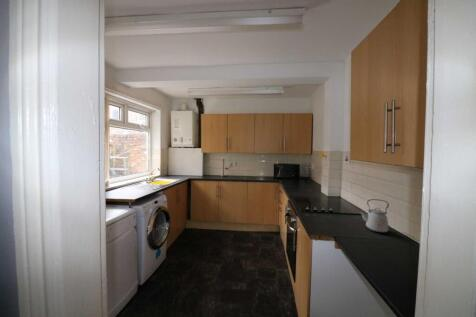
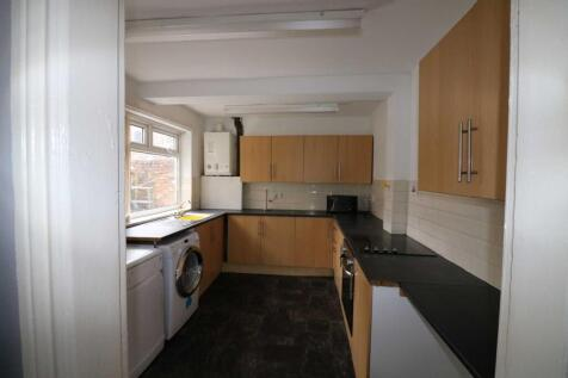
- kettle [358,198,390,234]
